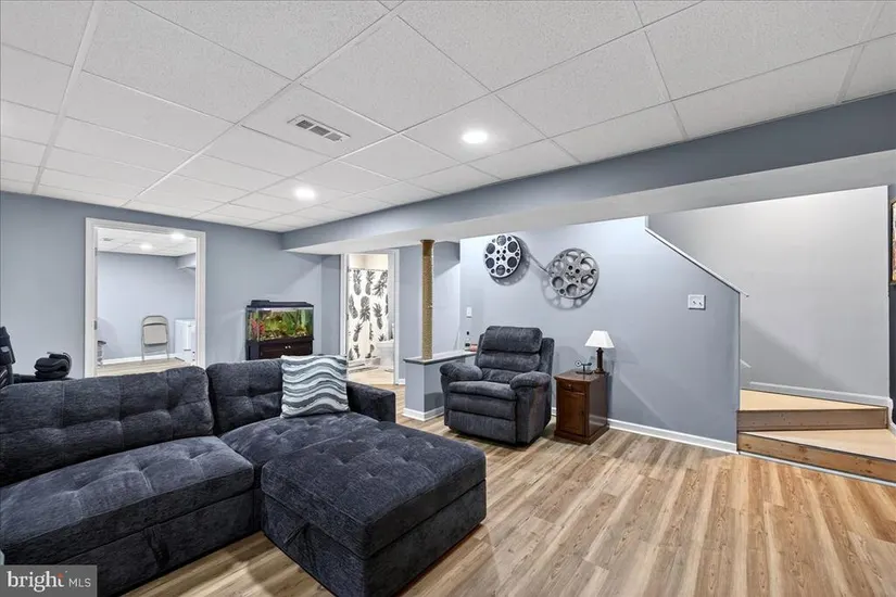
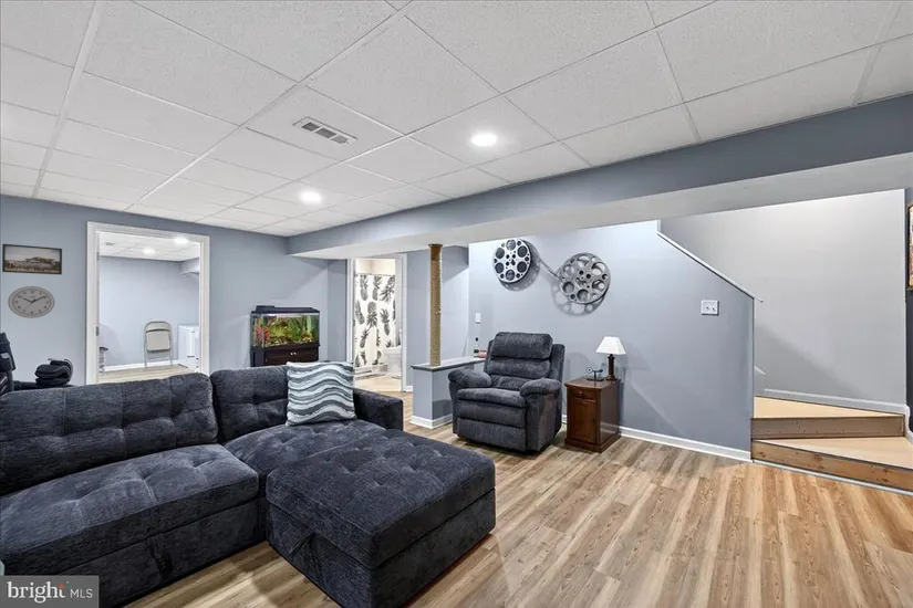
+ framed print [1,243,63,275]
+ wall clock [7,285,55,319]
